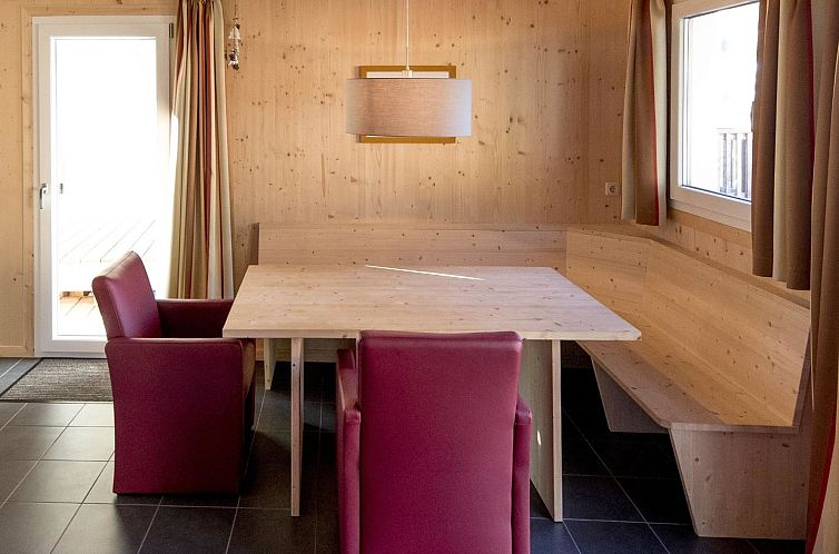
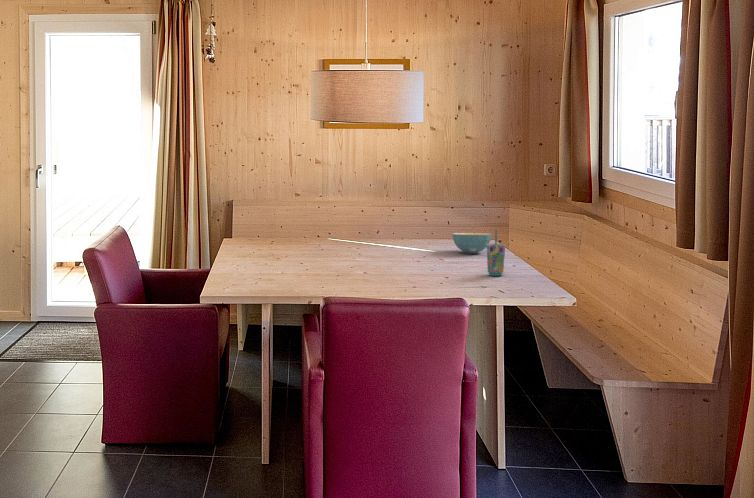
+ cup [486,229,506,277]
+ cereal bowl [451,232,492,254]
